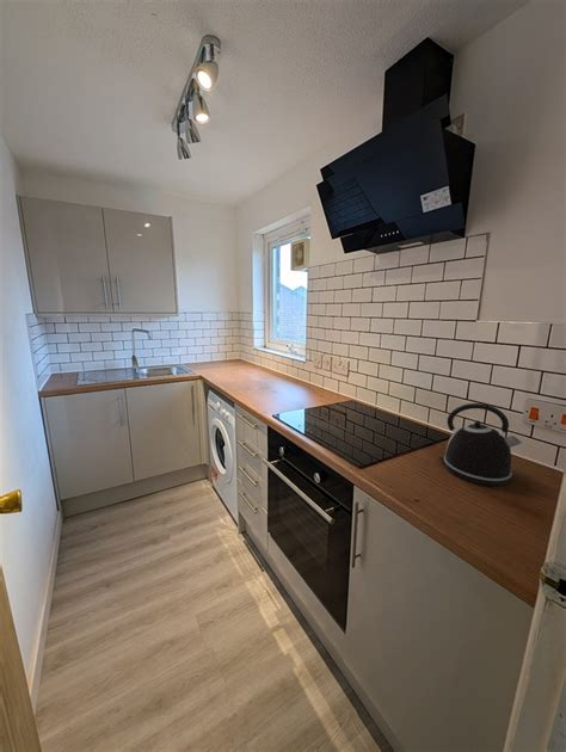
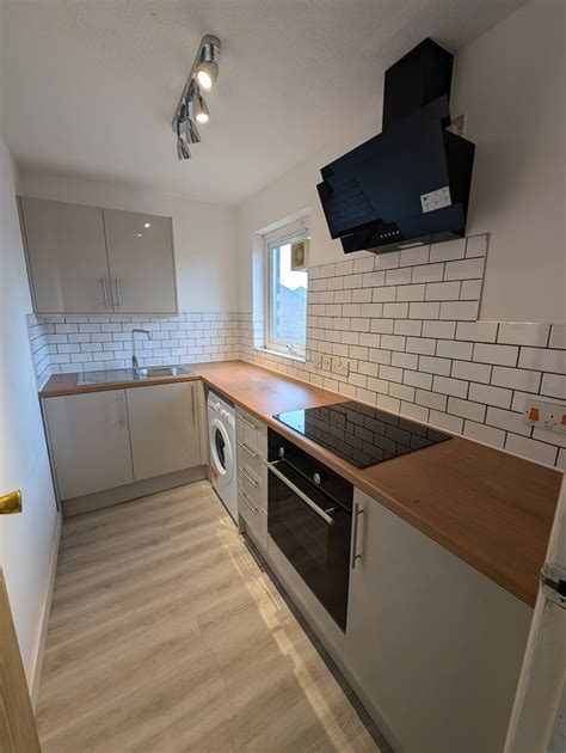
- kettle [438,402,523,487]
